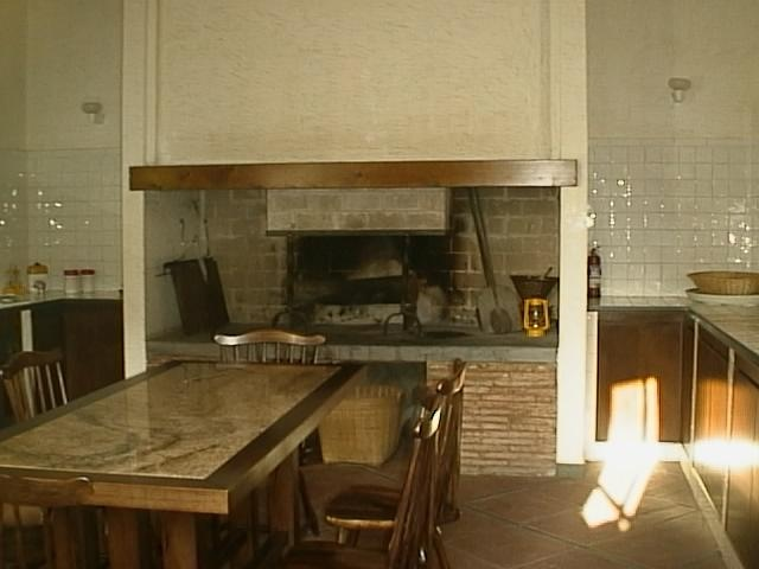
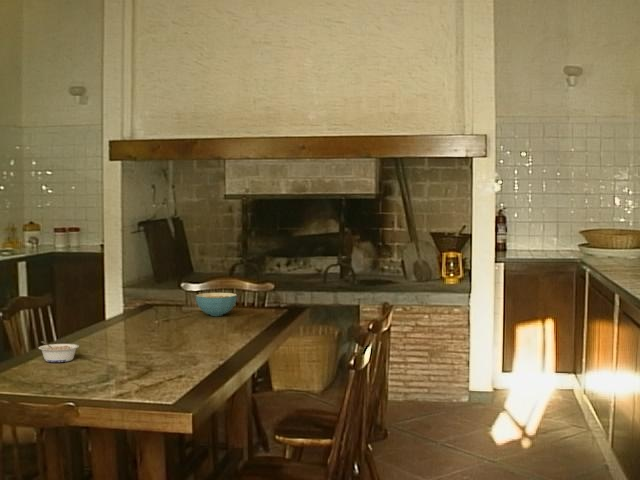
+ cereal bowl [195,292,238,317]
+ legume [38,340,80,363]
